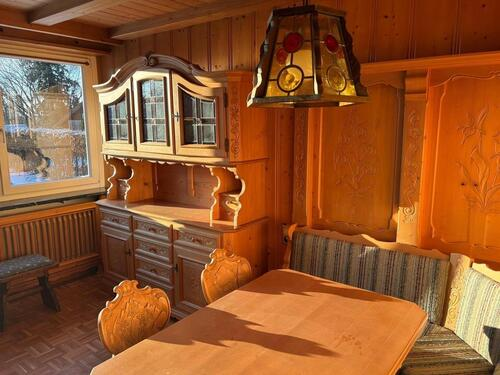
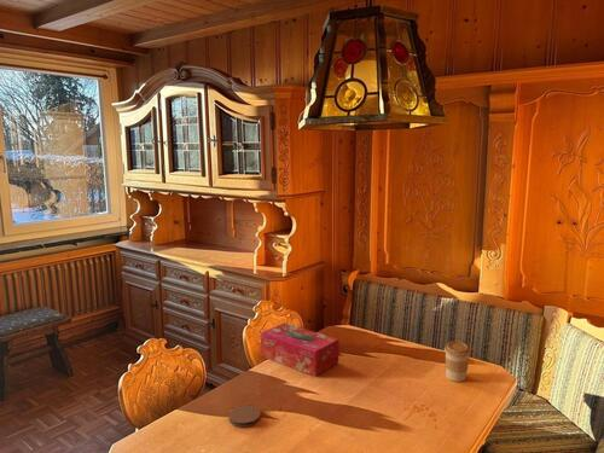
+ tissue box [260,321,339,377]
+ coaster [228,405,261,428]
+ coffee cup [443,339,472,383]
